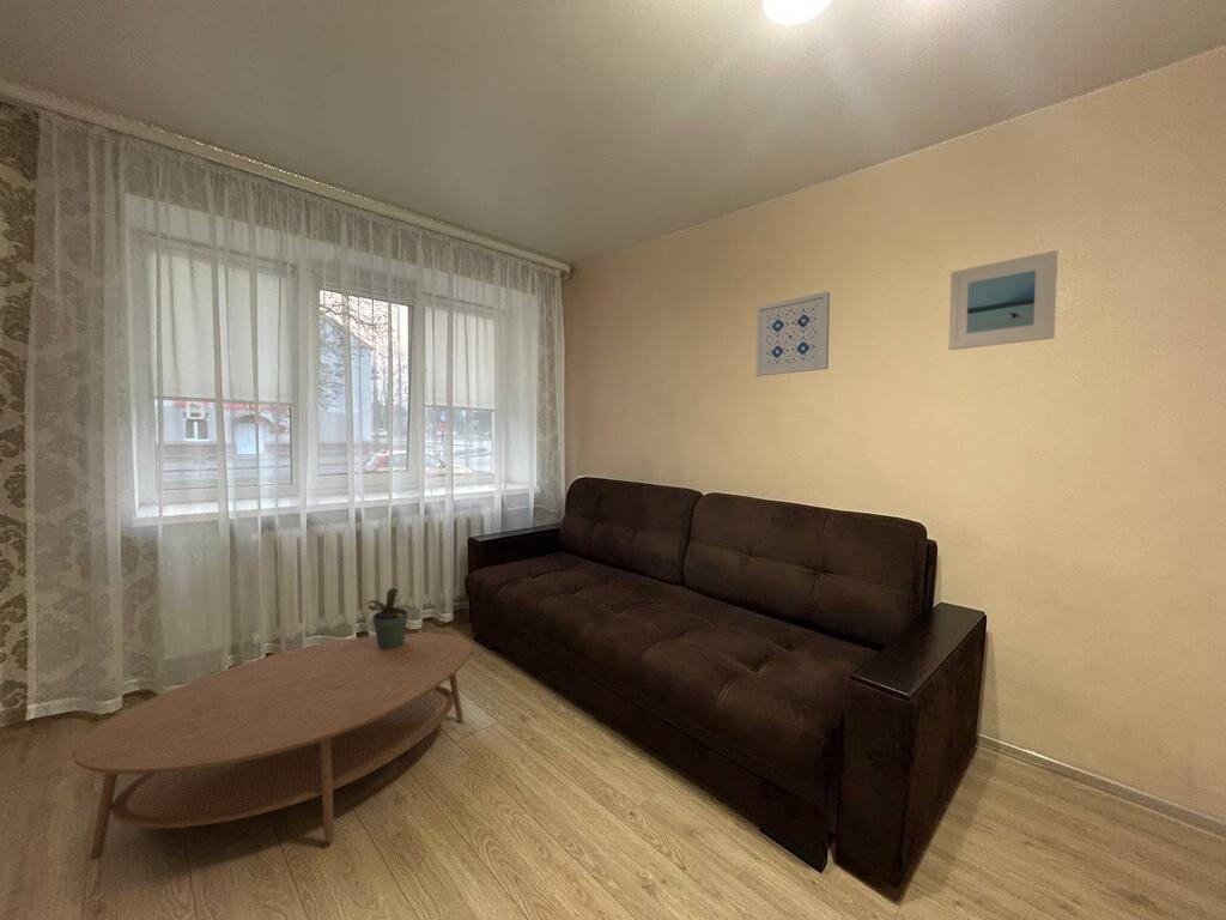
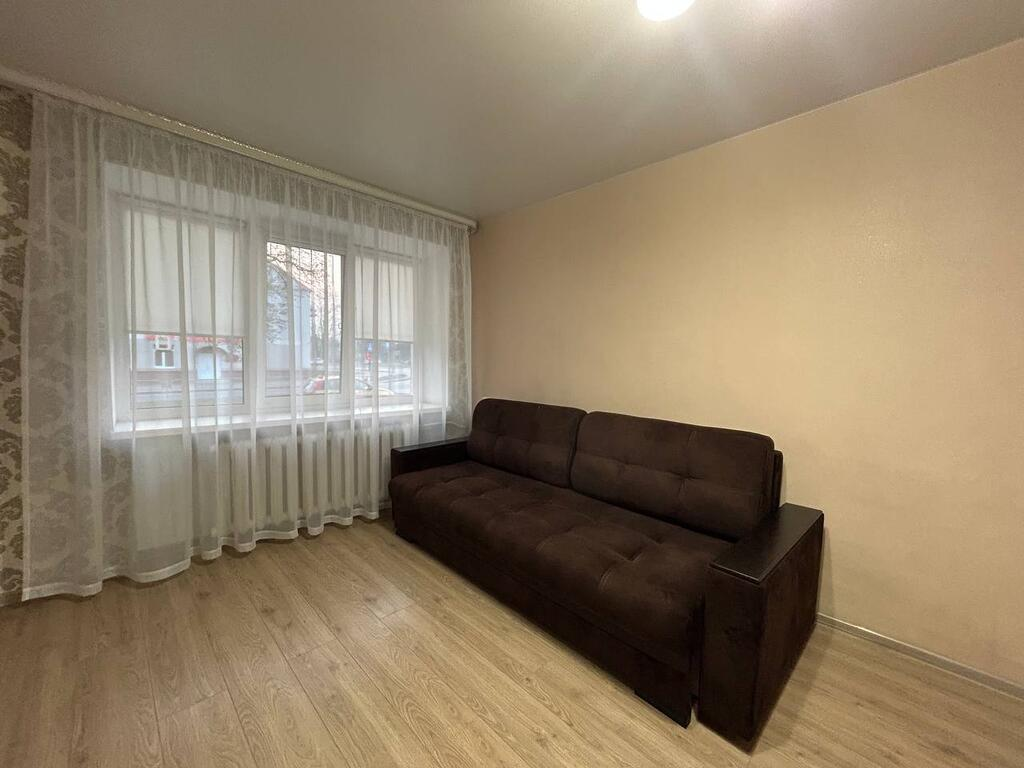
- coffee table [71,632,472,861]
- potted plant [364,587,413,650]
- wall art [754,290,831,377]
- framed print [947,249,1058,351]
